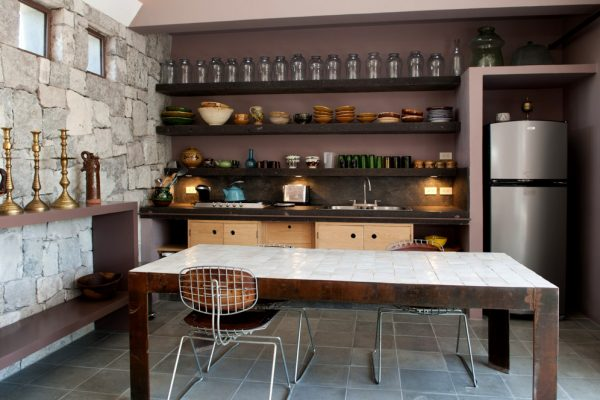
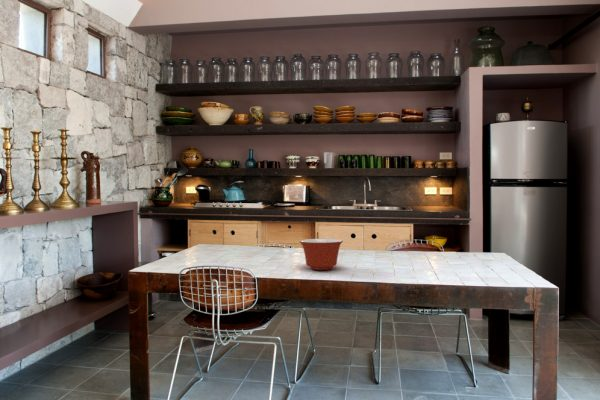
+ mixing bowl [298,238,344,271]
